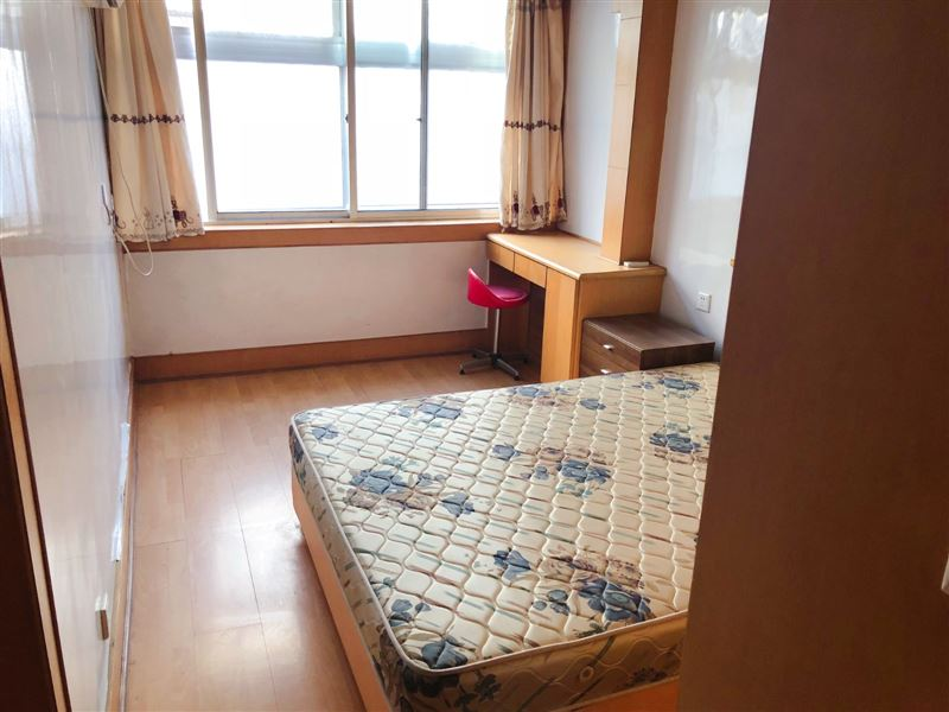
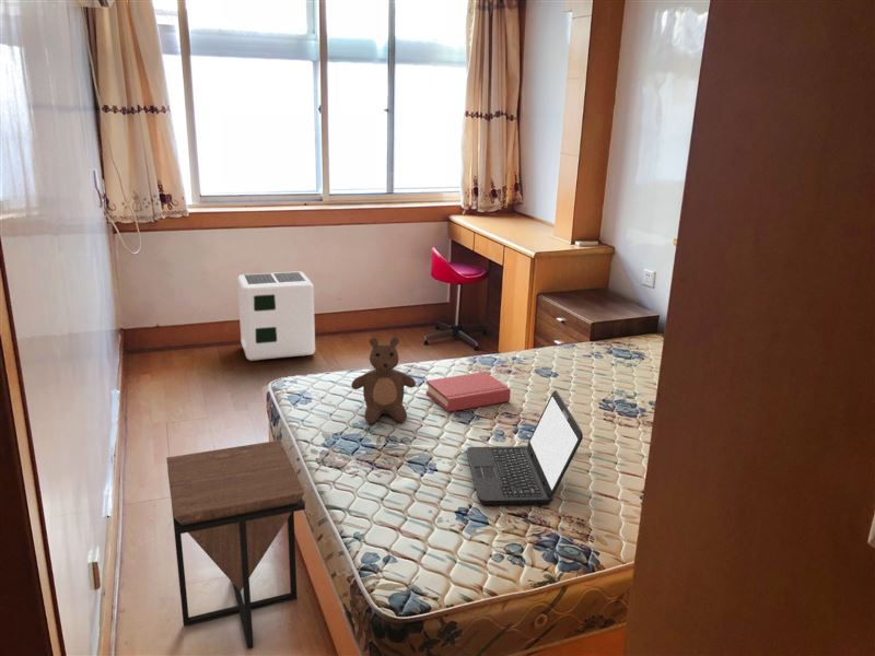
+ laptop [466,389,584,506]
+ teddy bear [350,337,417,424]
+ side table [165,440,306,649]
+ air purifier [236,270,316,362]
+ hardback book [425,371,512,413]
